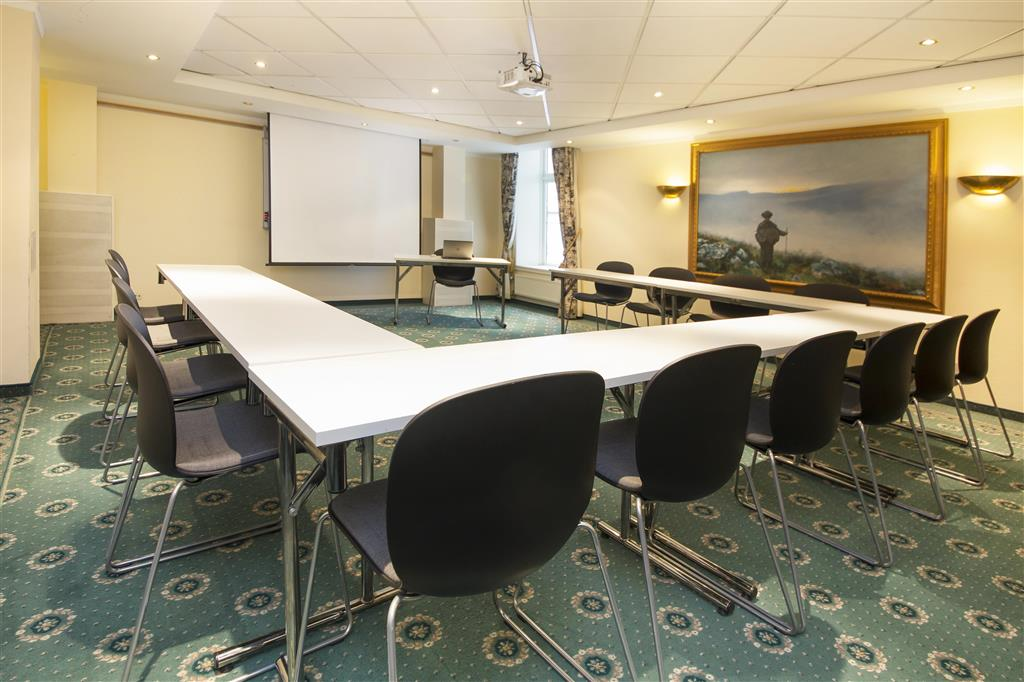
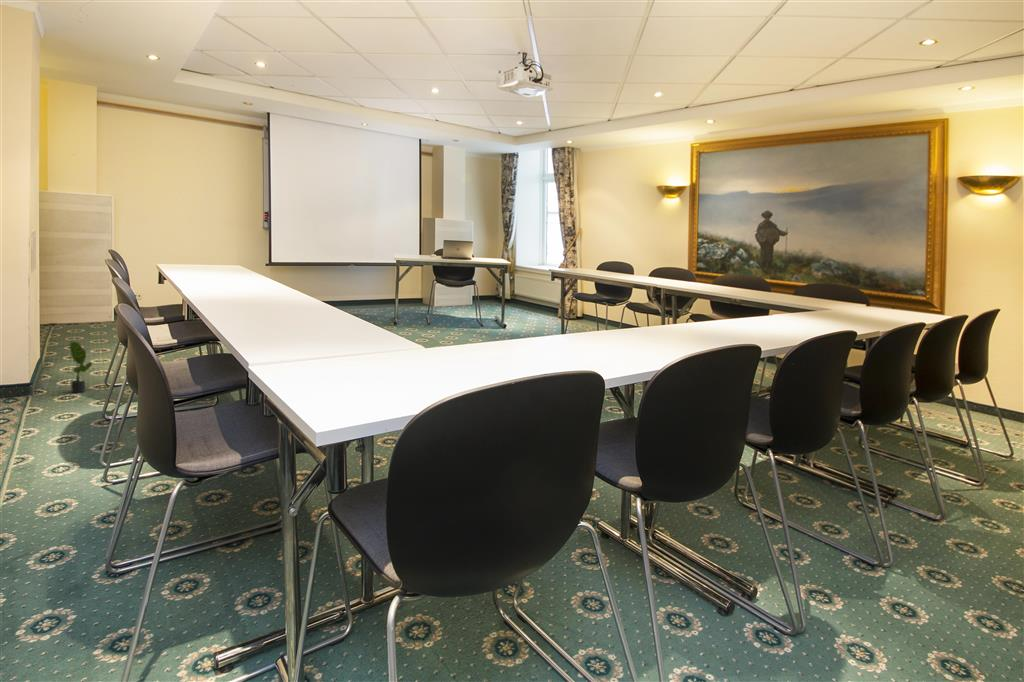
+ potted plant [61,340,95,394]
